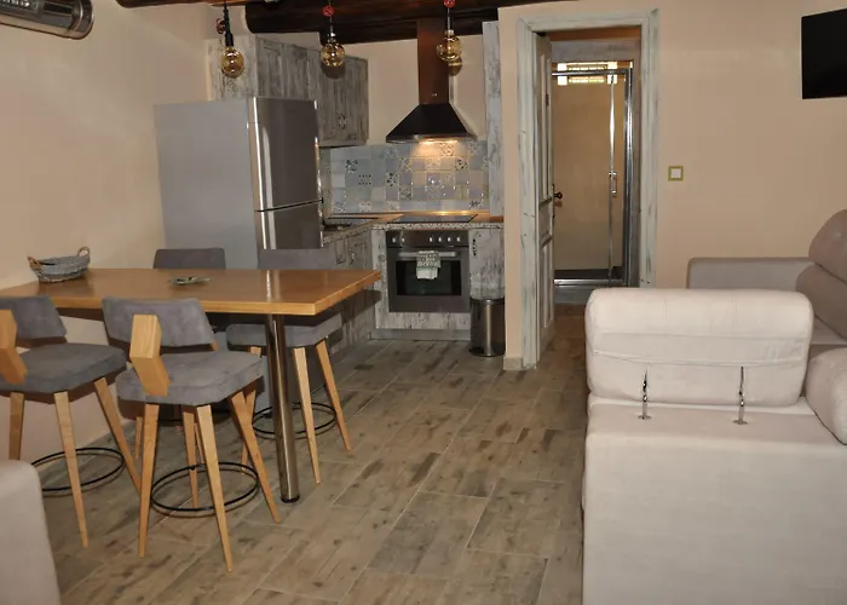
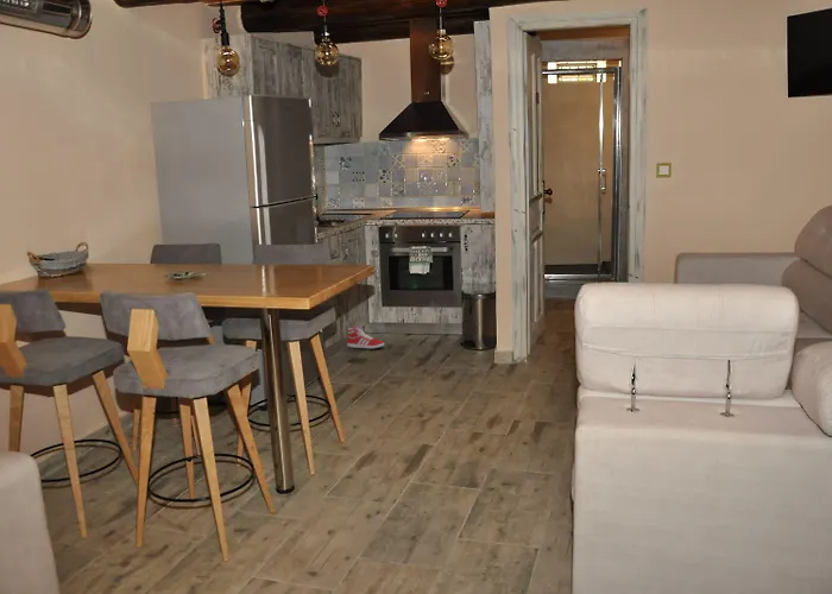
+ sneaker [346,324,385,350]
